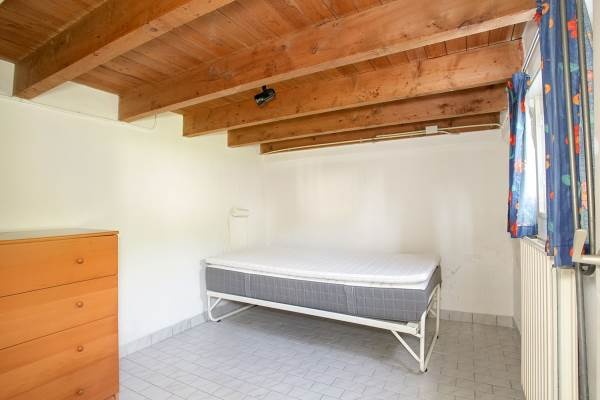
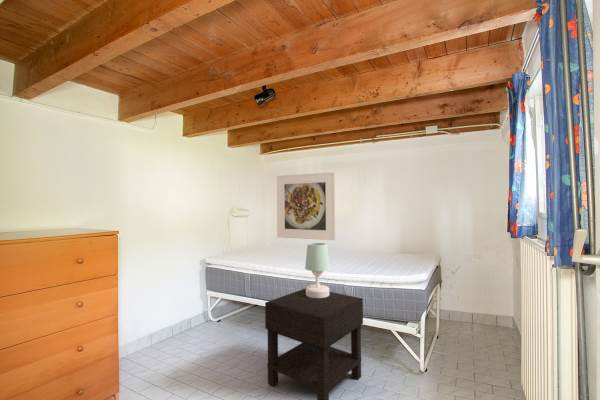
+ table lamp [304,242,331,298]
+ nightstand [264,287,364,400]
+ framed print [276,171,336,241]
